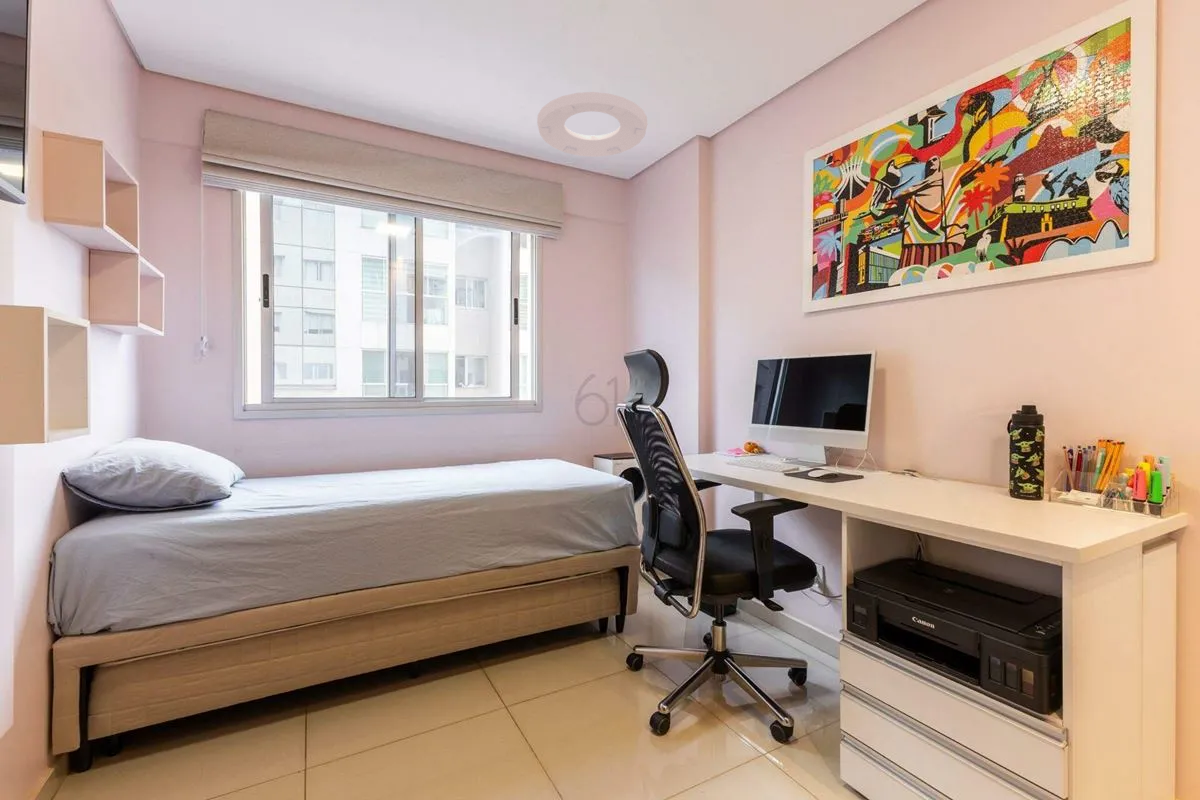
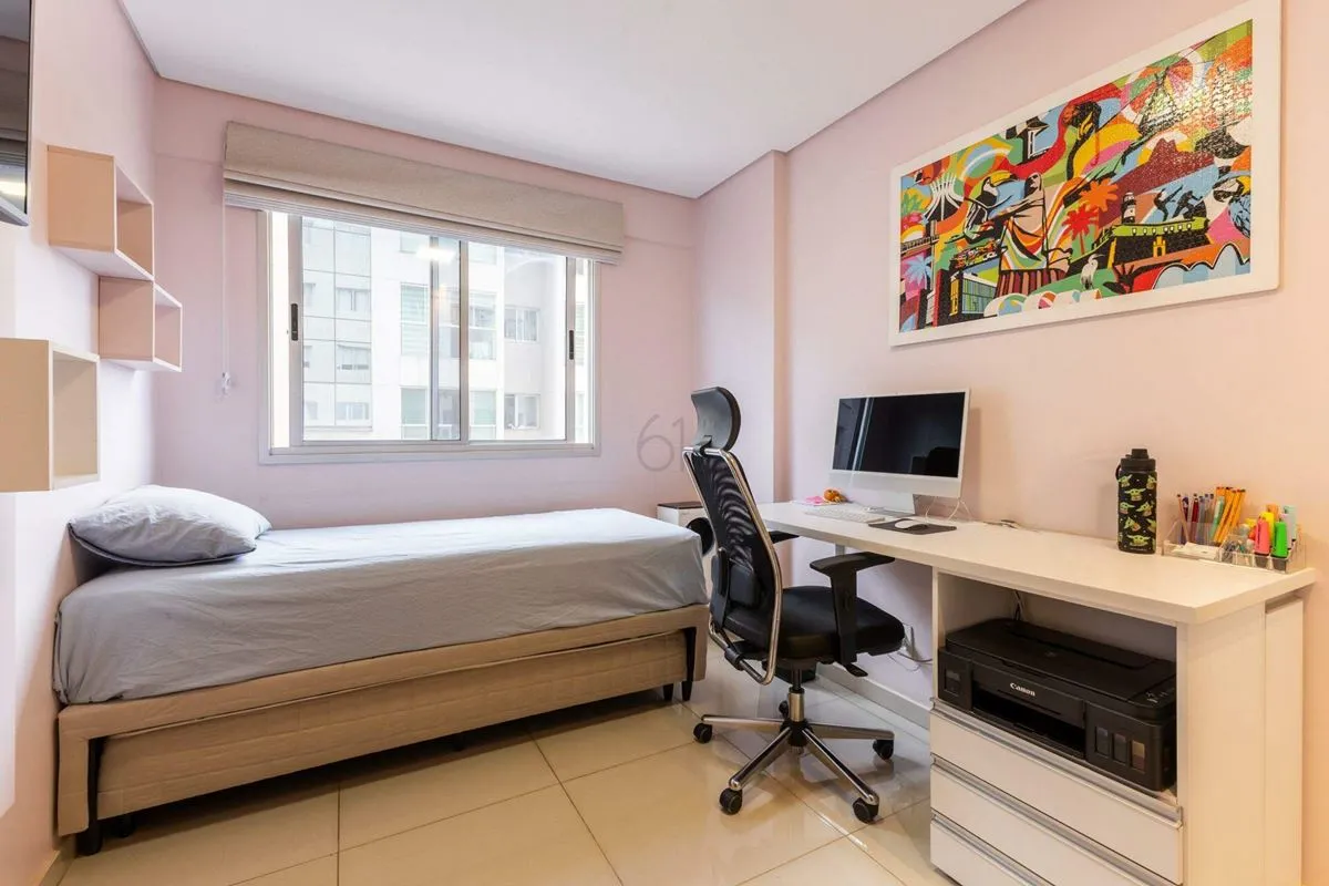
- ceiling light [536,91,648,158]
